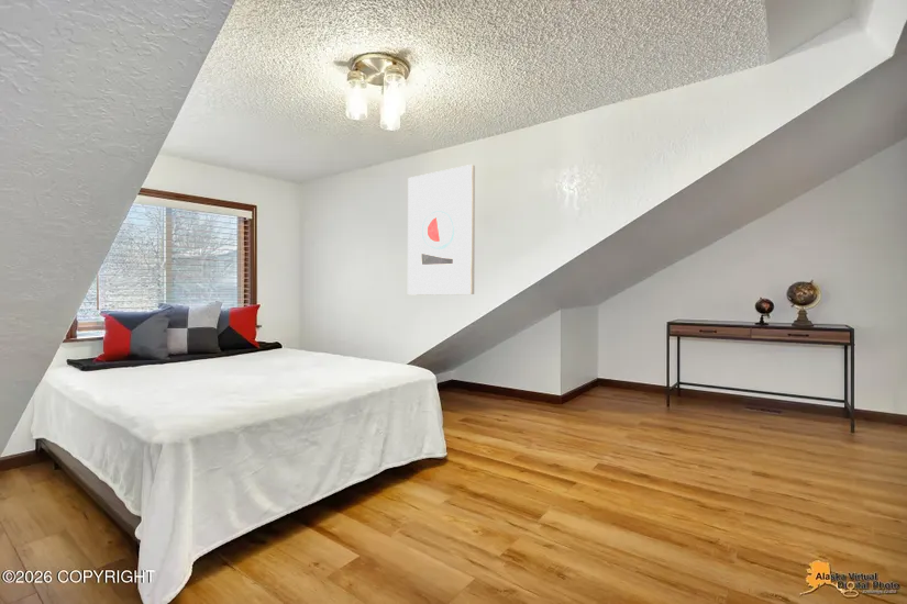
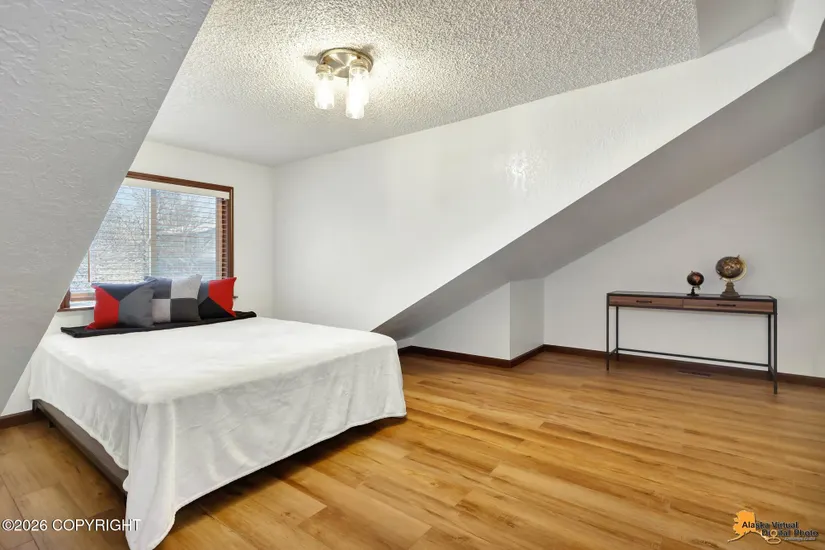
- wall art [407,164,476,295]
